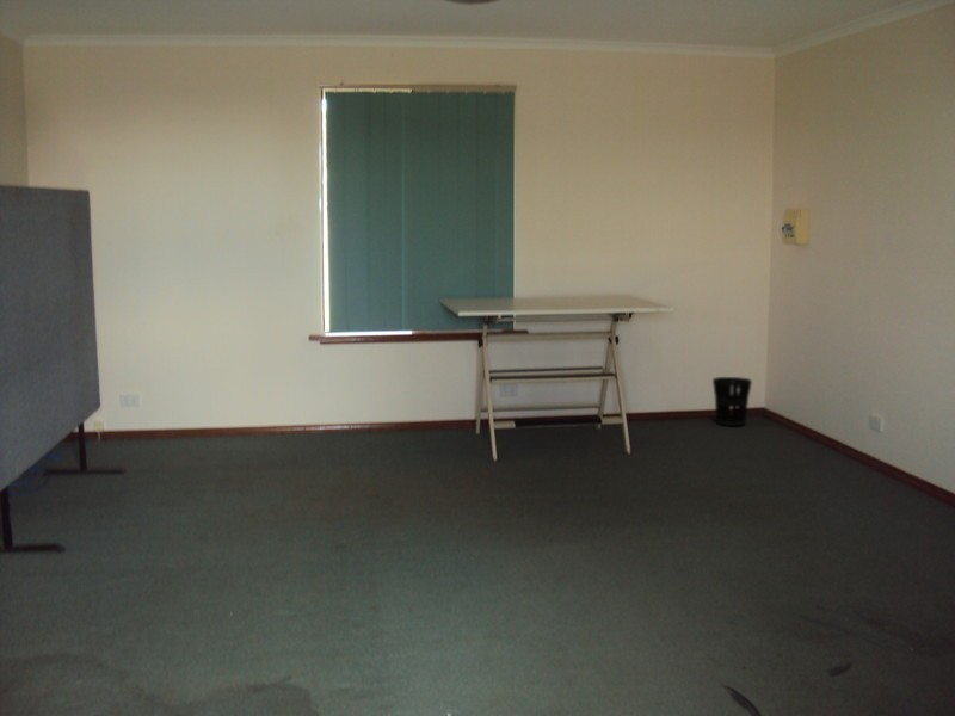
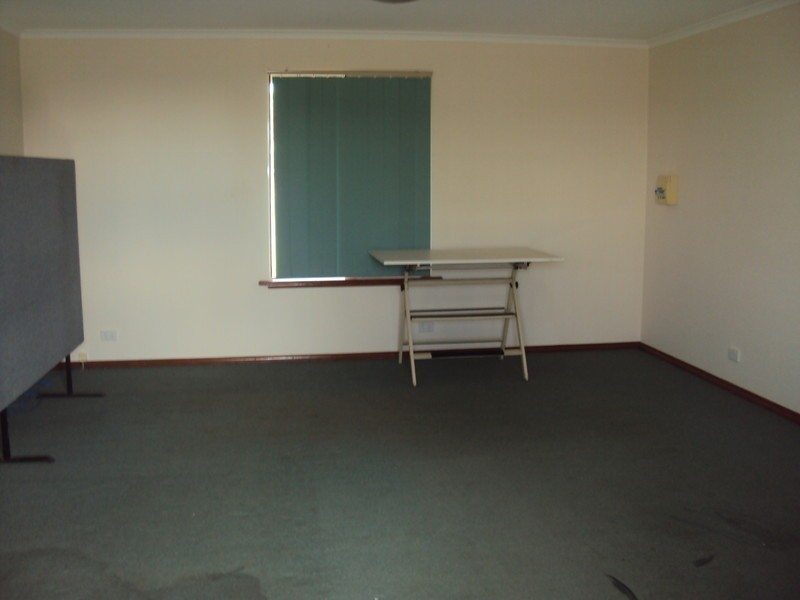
- wastebasket [711,376,753,427]
